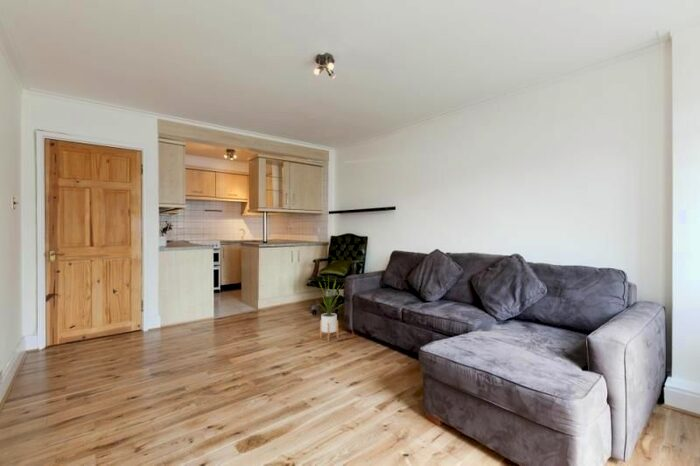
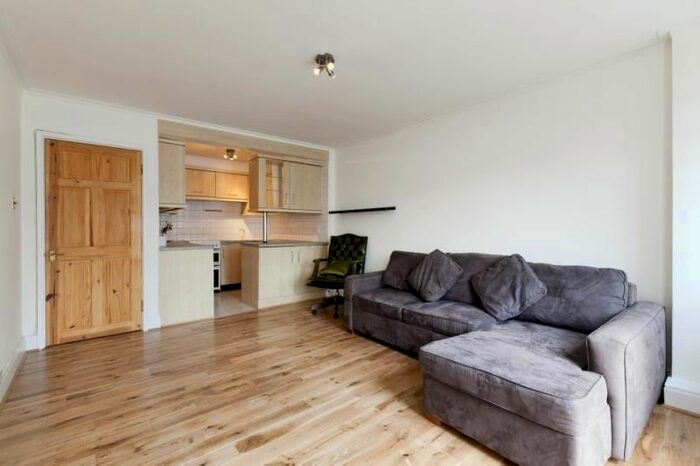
- house plant [312,276,346,342]
